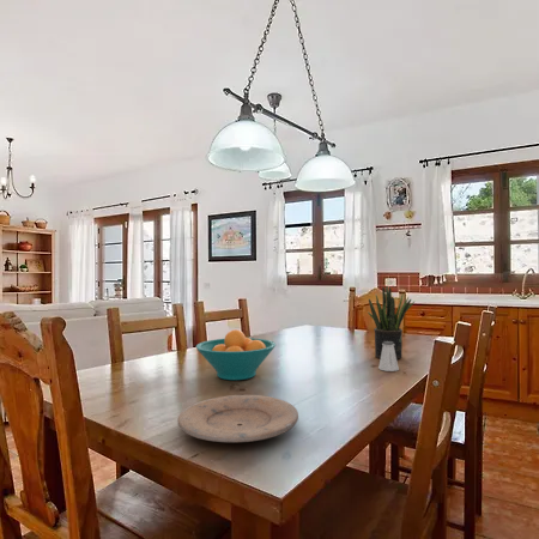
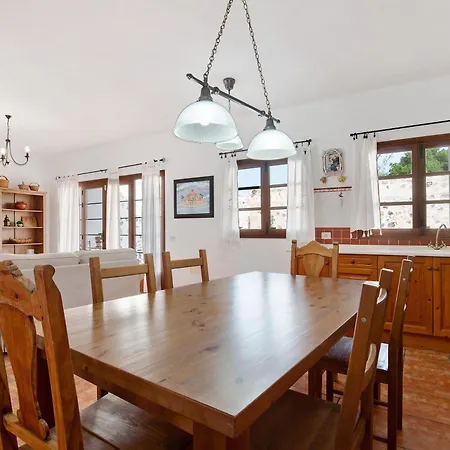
- plate [176,394,299,443]
- saltshaker [377,341,400,373]
- potted plant [367,285,416,361]
- fruit bowl [195,328,277,381]
